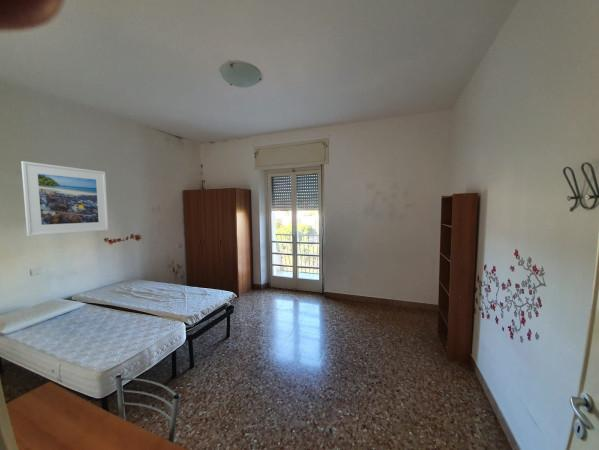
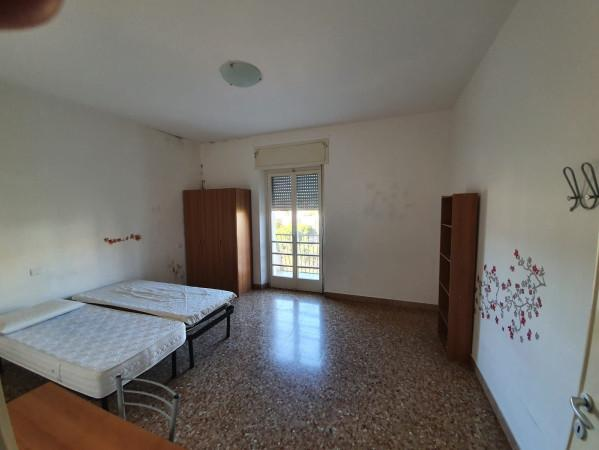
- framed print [20,160,110,237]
